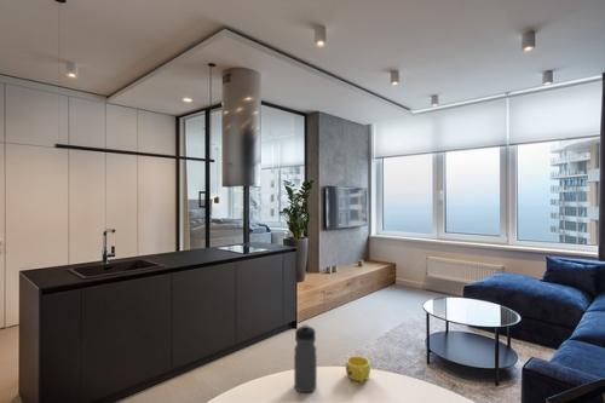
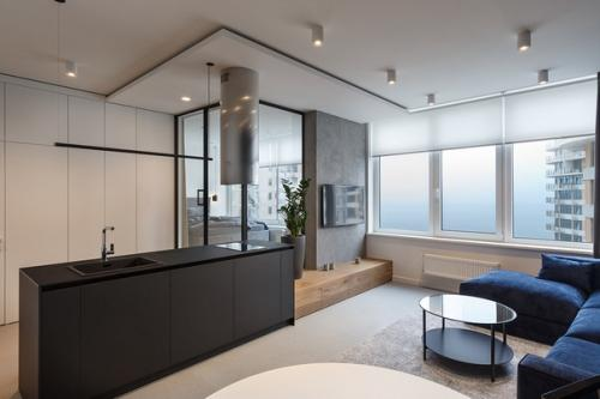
- water bottle [293,323,318,393]
- cup [345,355,371,384]
